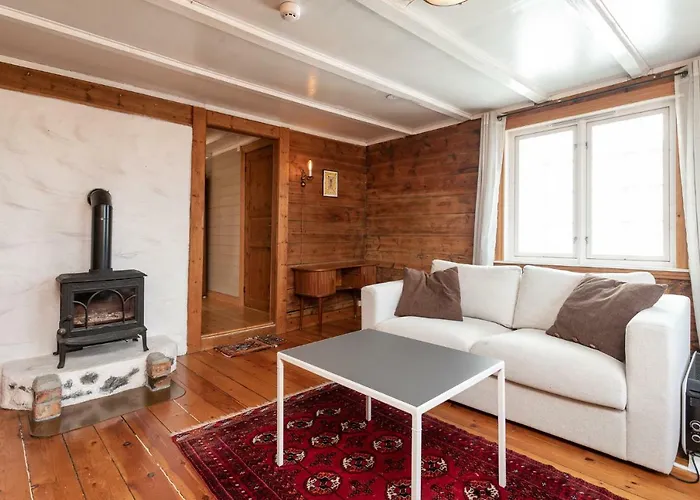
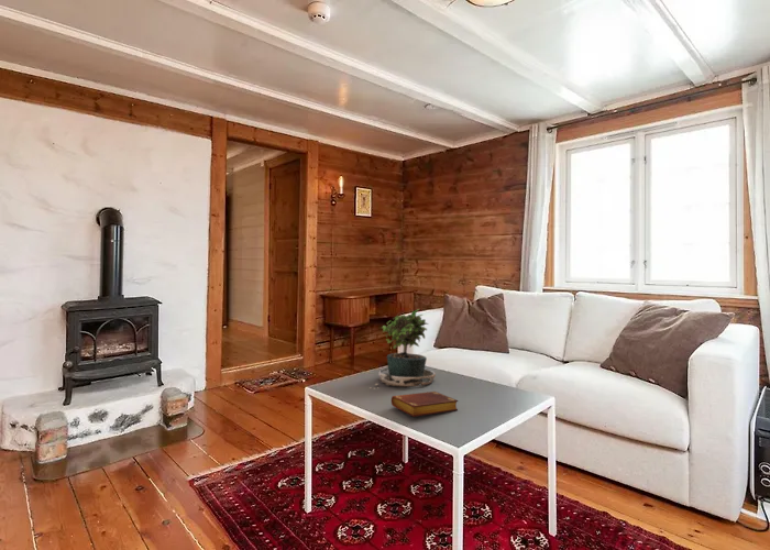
+ book [391,391,459,418]
+ potted plant [369,308,437,391]
